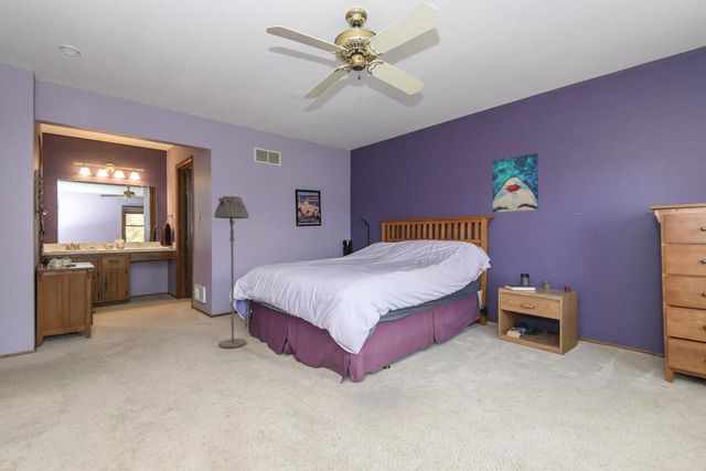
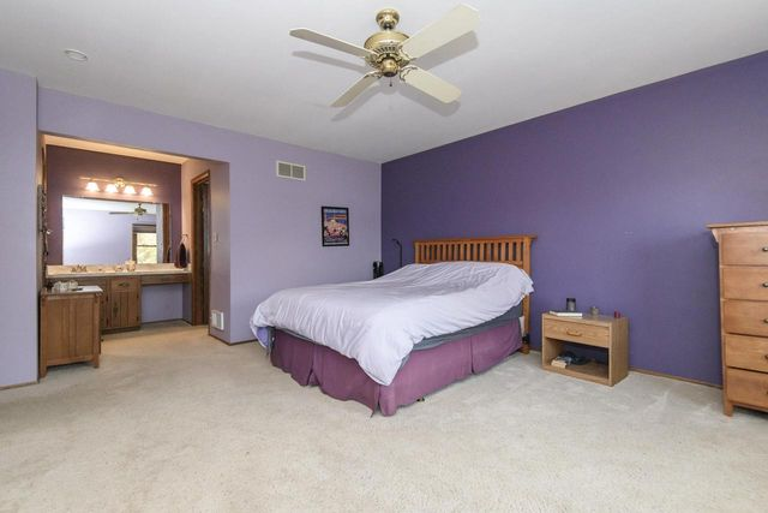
- floor lamp [213,195,250,350]
- wall art [491,152,539,214]
